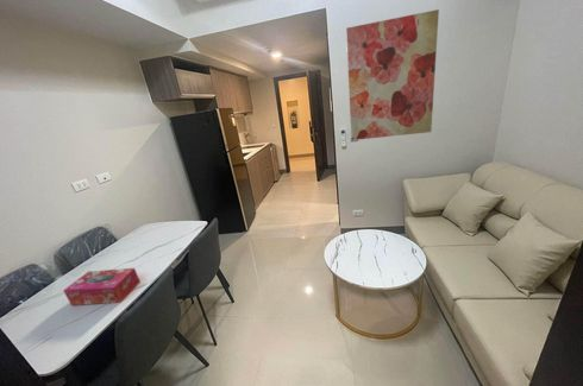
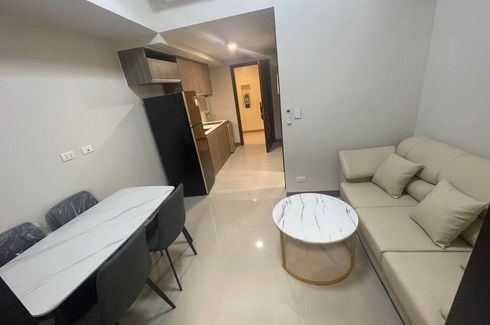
- wall art [345,8,440,141]
- tissue box [62,267,142,306]
